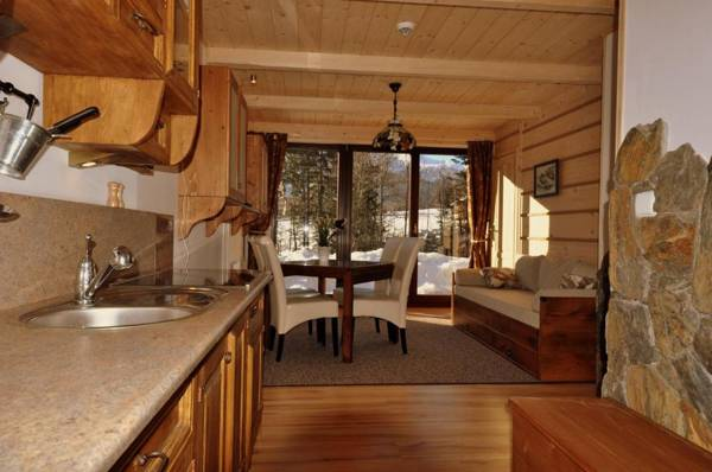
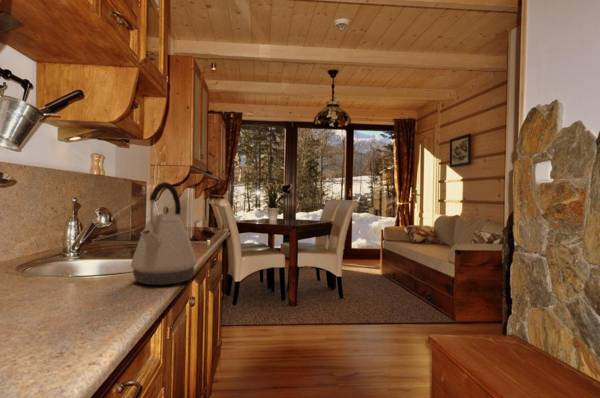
+ kettle [130,181,198,286]
